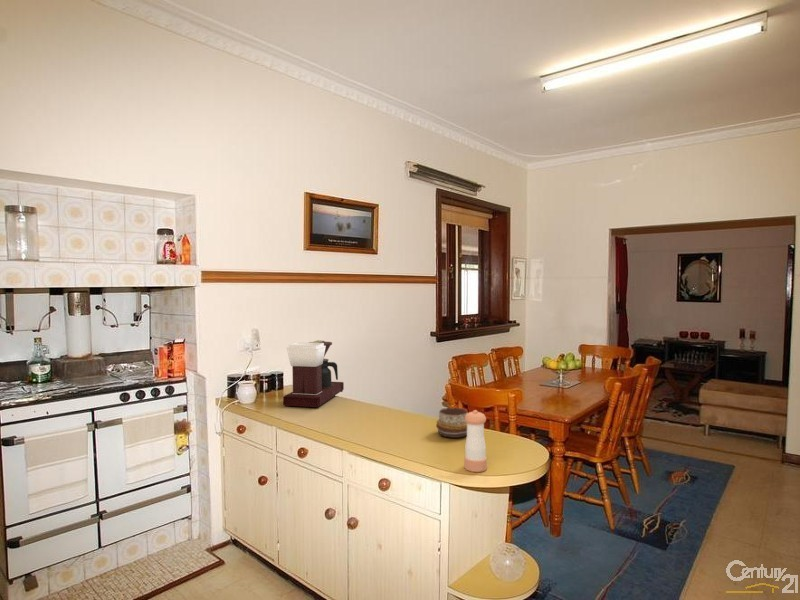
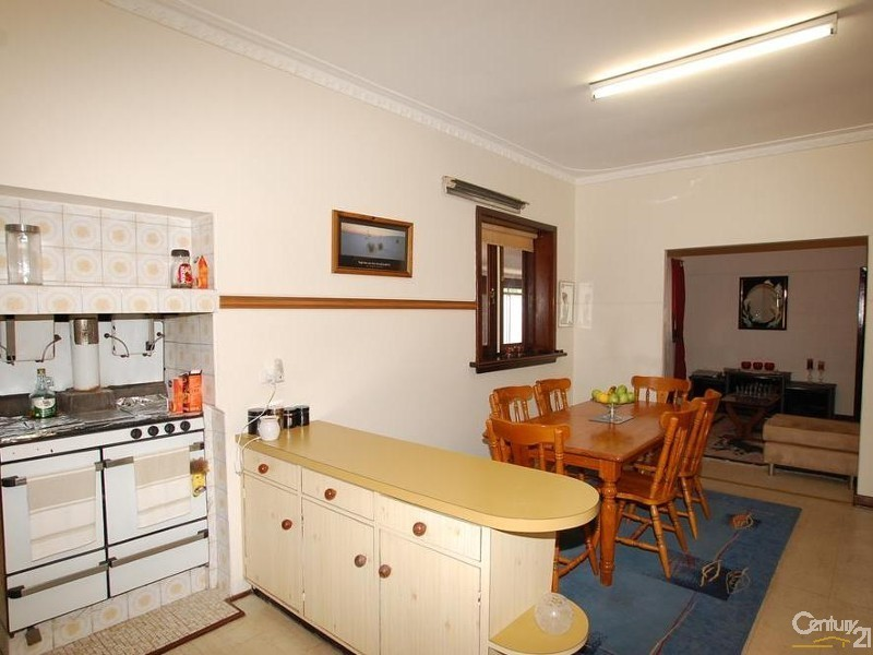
- decorative bowl [435,407,469,439]
- pepper shaker [463,409,488,473]
- coffee maker [282,339,345,408]
